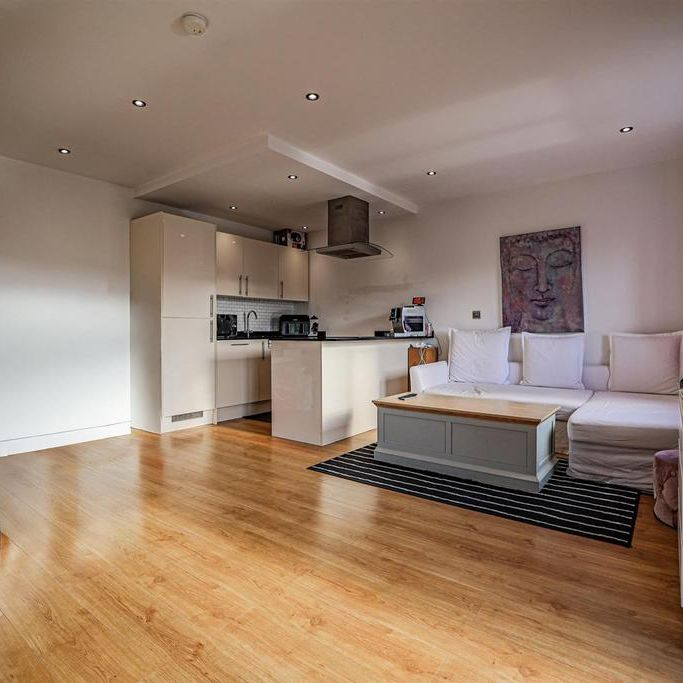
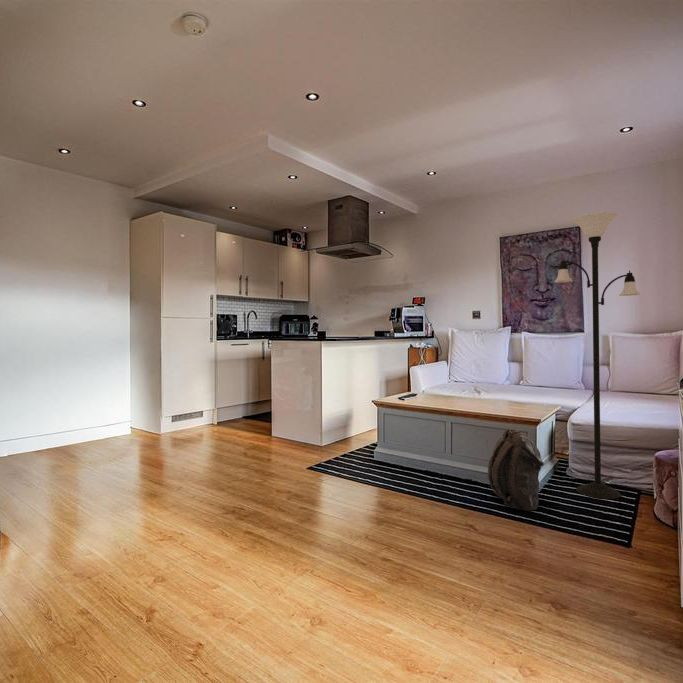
+ floor lamp [553,211,642,500]
+ backpack [487,427,545,512]
